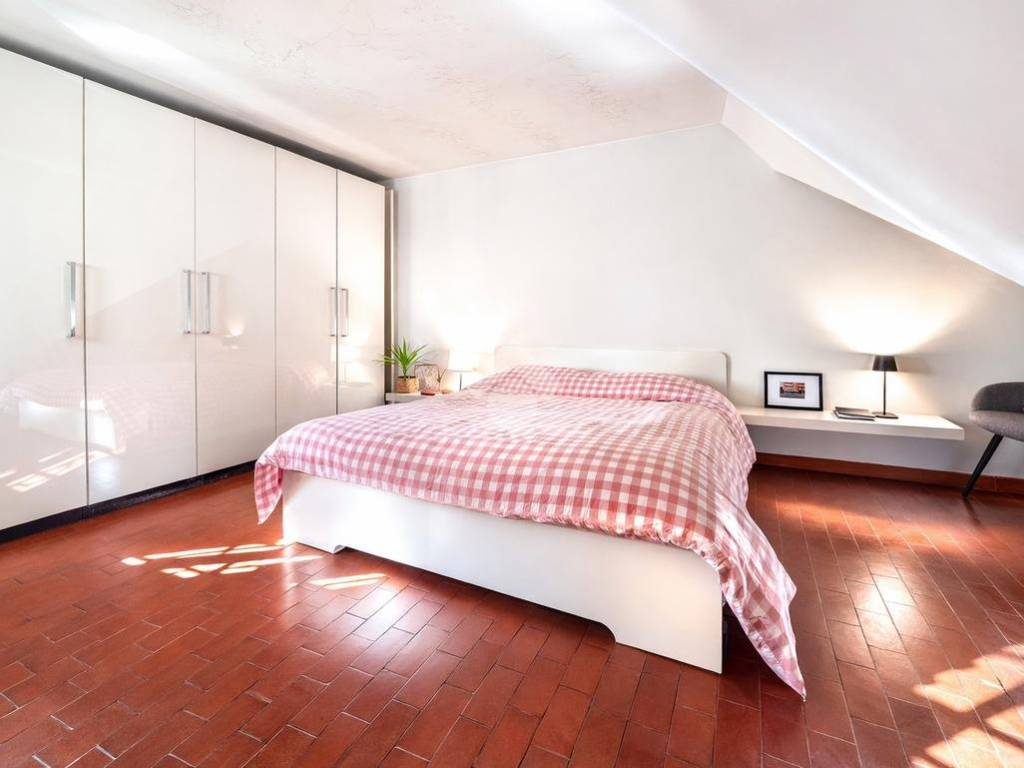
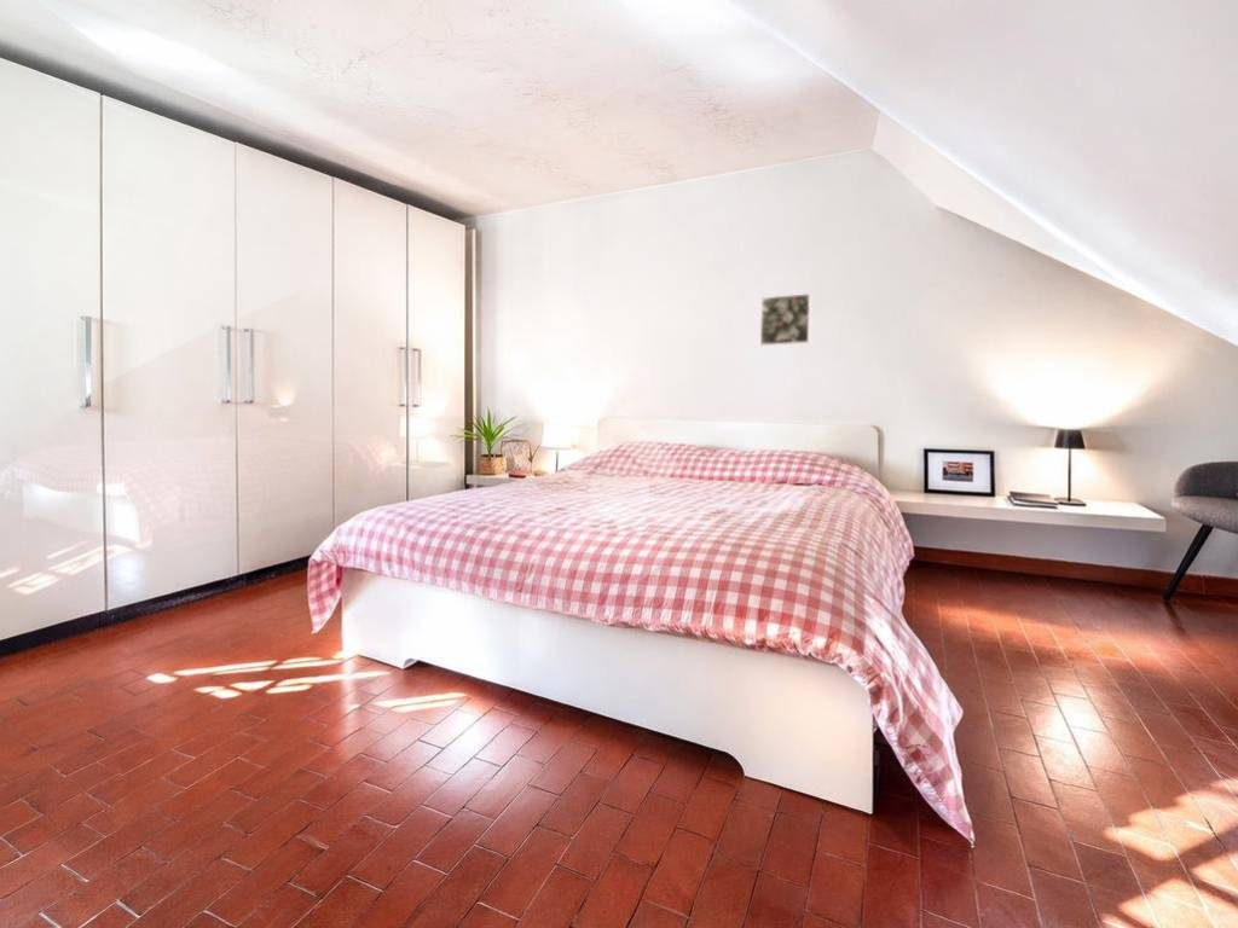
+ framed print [759,292,812,347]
